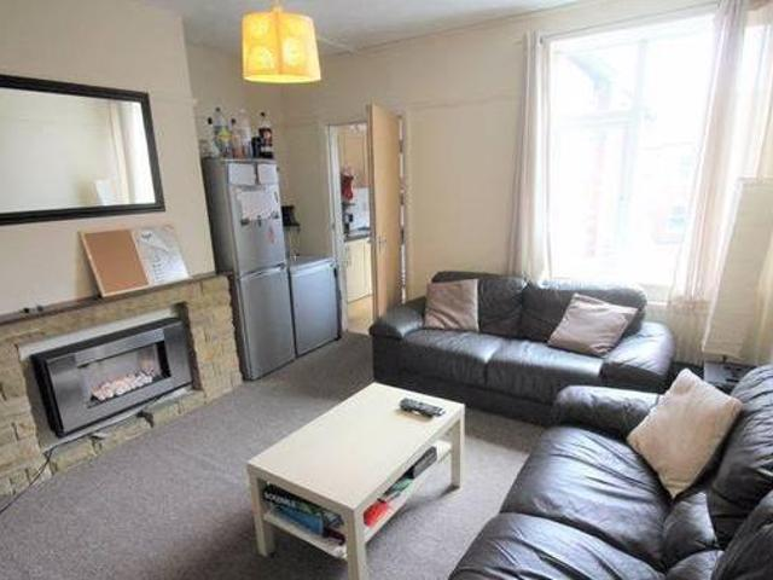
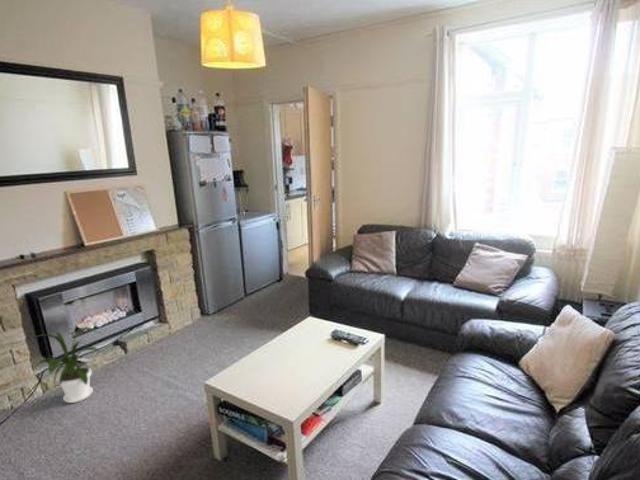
+ house plant [29,326,102,404]
